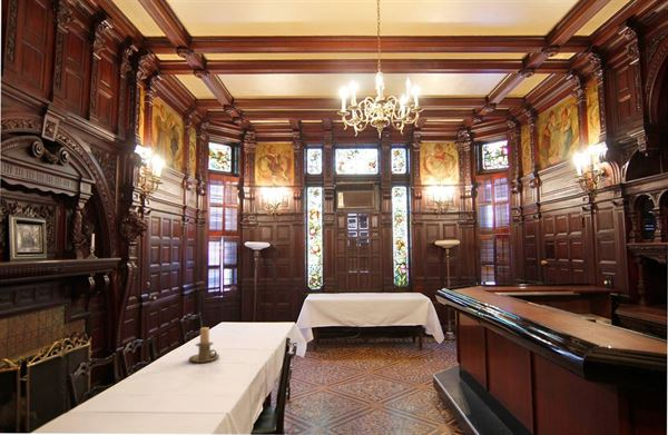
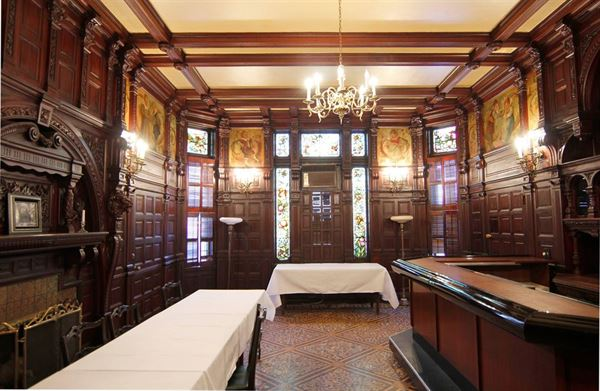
- candle holder [188,326,220,364]
